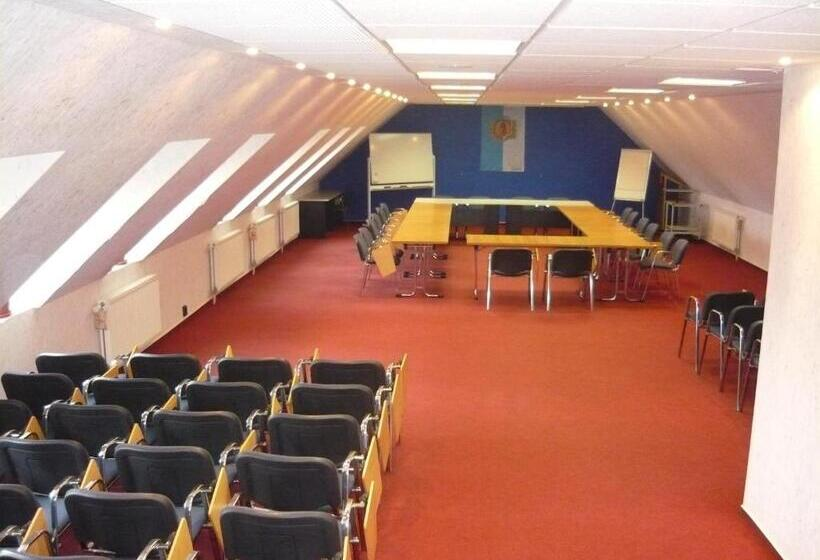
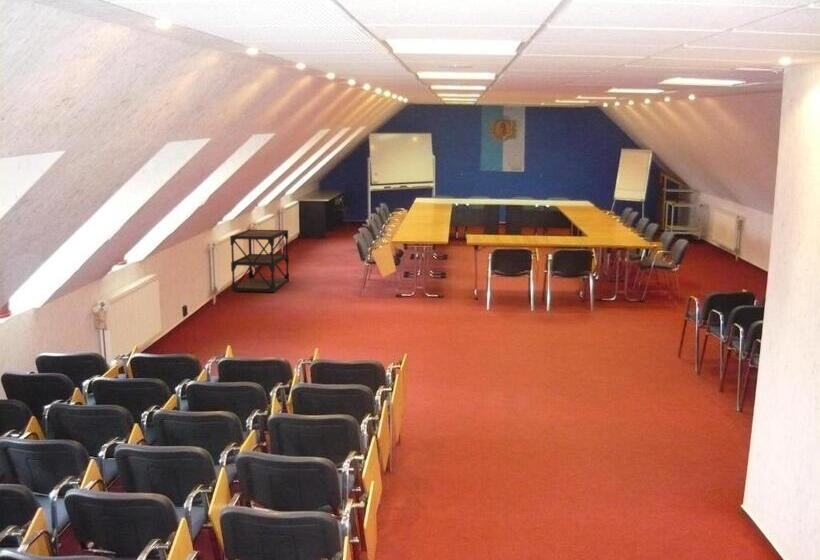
+ shelving unit [229,229,290,293]
